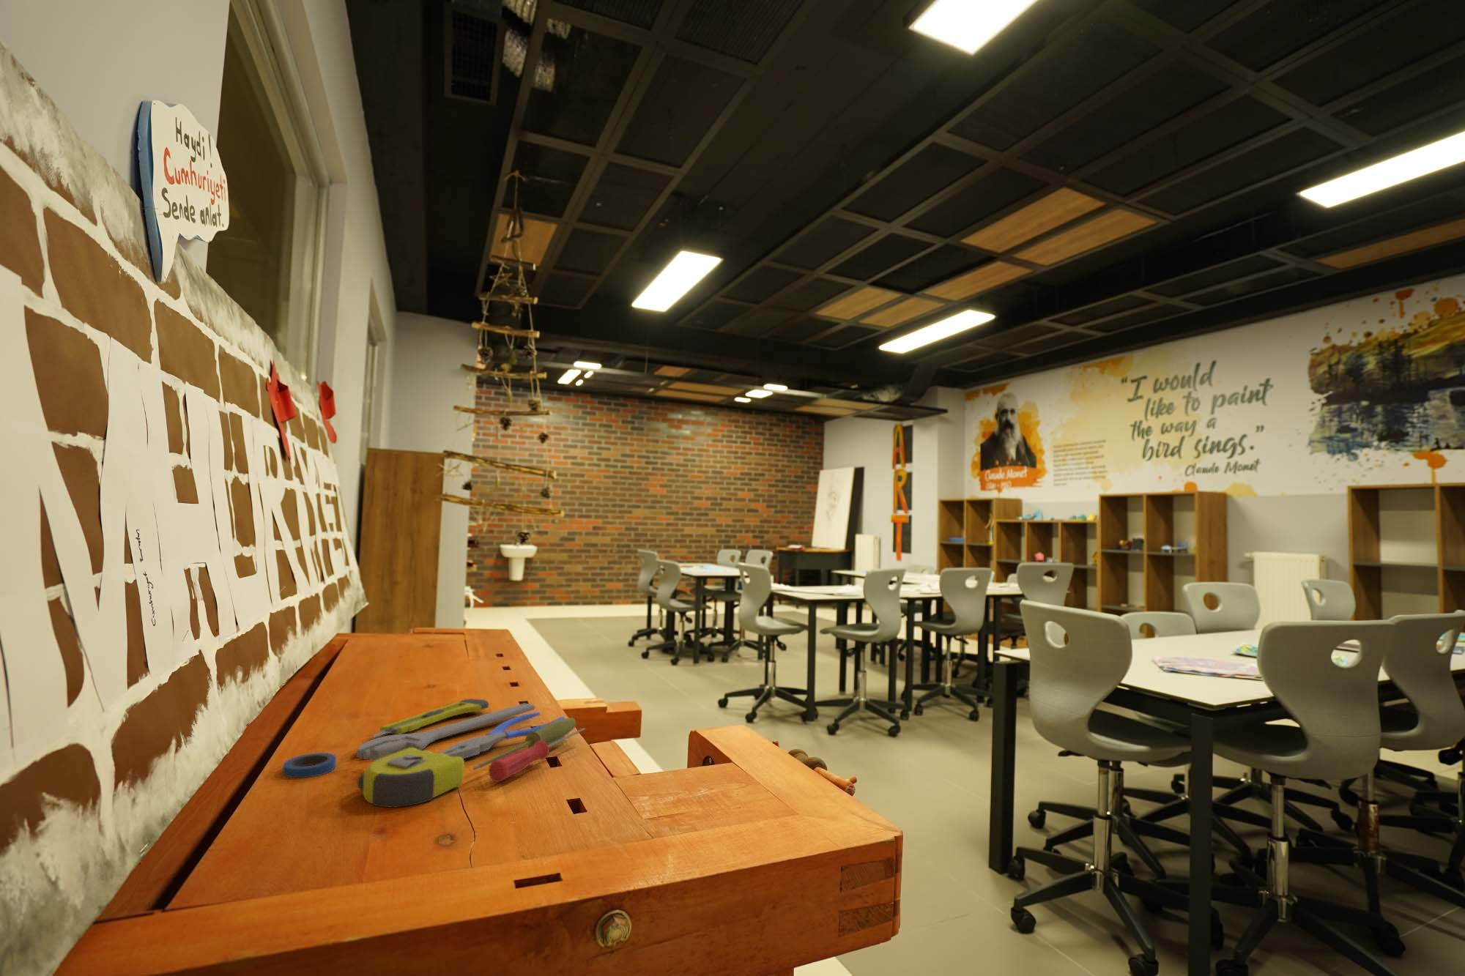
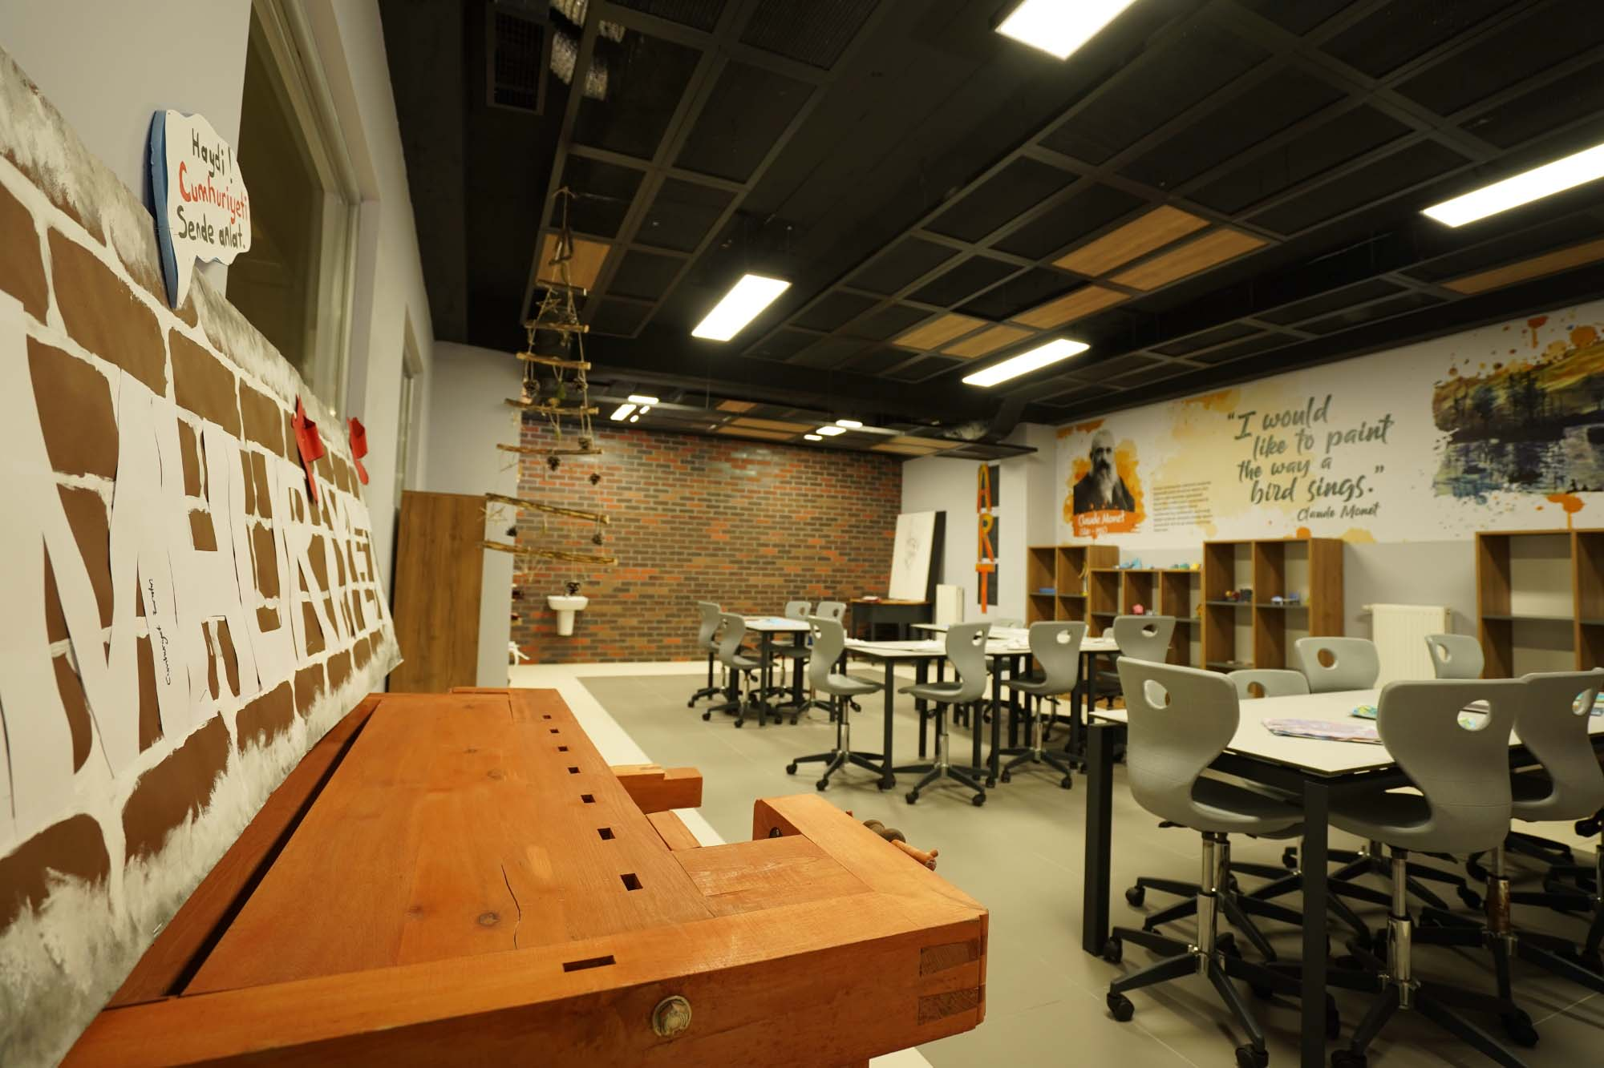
- tool set [282,698,587,808]
